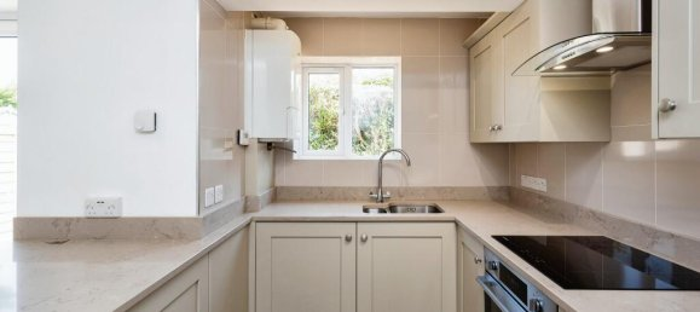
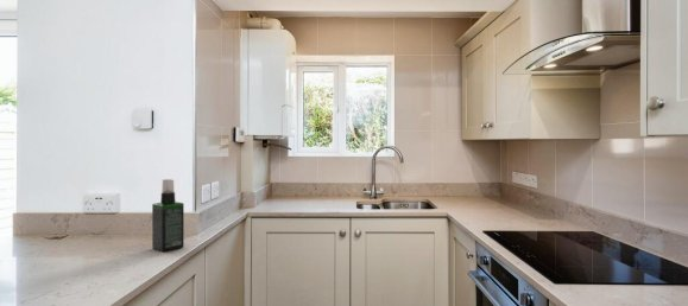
+ spray bottle [151,178,185,253]
